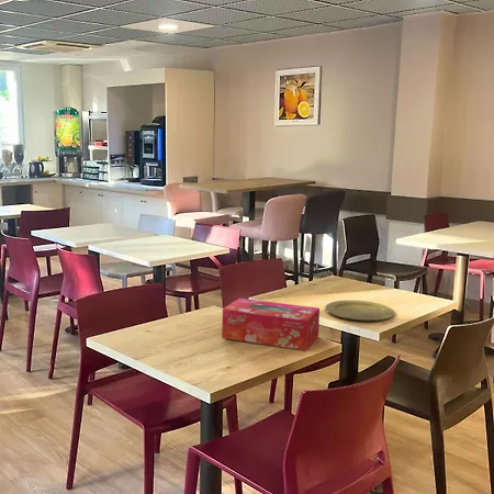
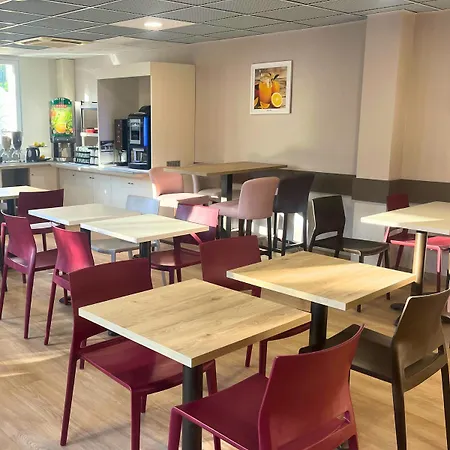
- tissue box [221,297,321,351]
- plate [324,299,396,322]
